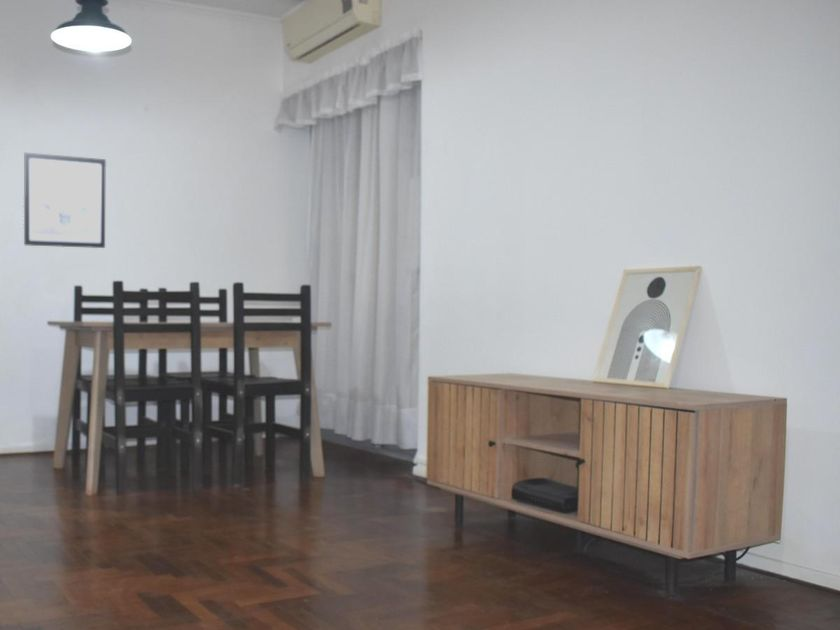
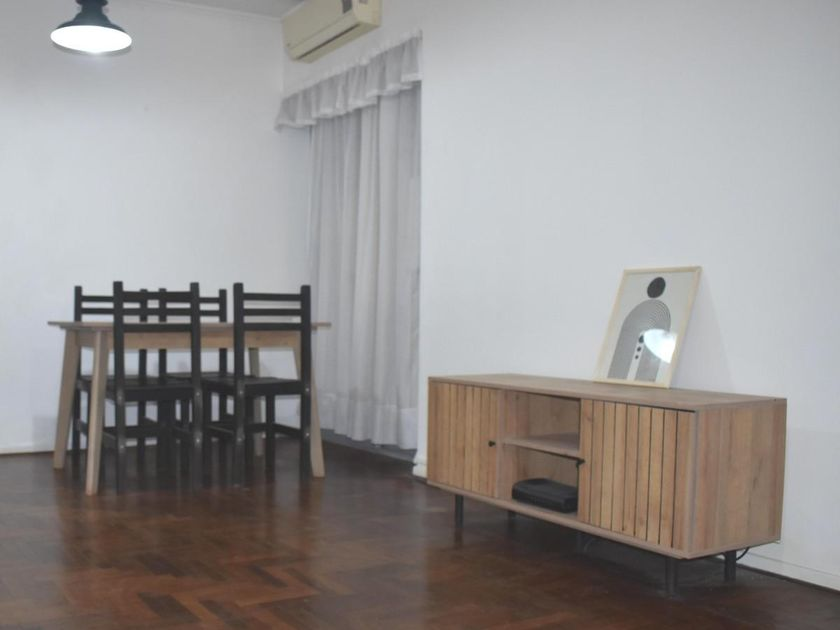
- wall art [23,152,107,249]
